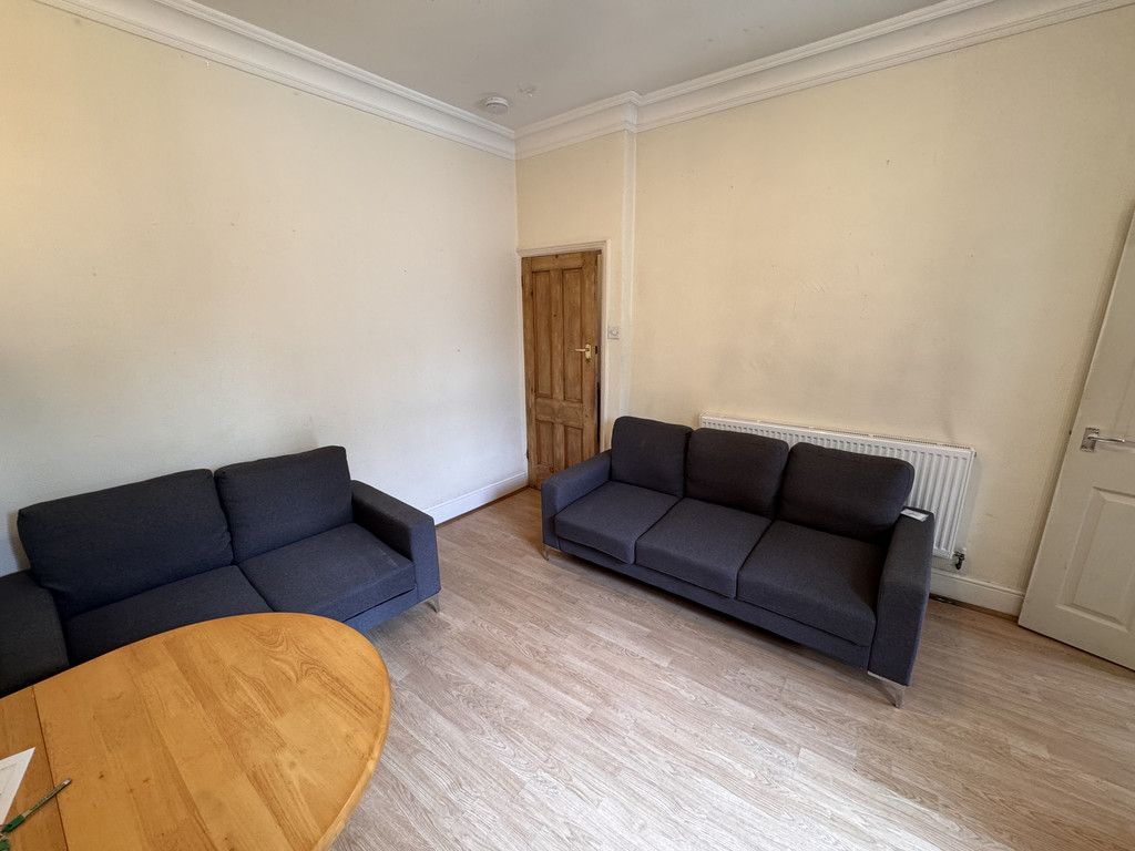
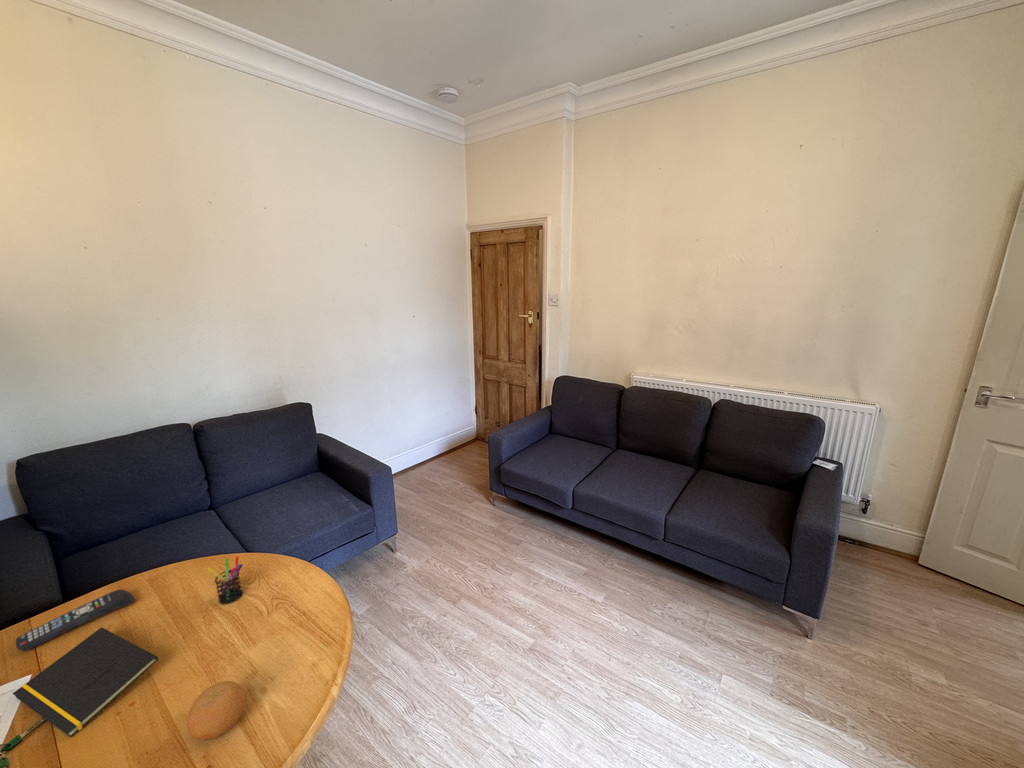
+ pen holder [206,555,244,605]
+ remote control [15,589,136,652]
+ notepad [12,626,159,738]
+ fruit [186,680,247,741]
